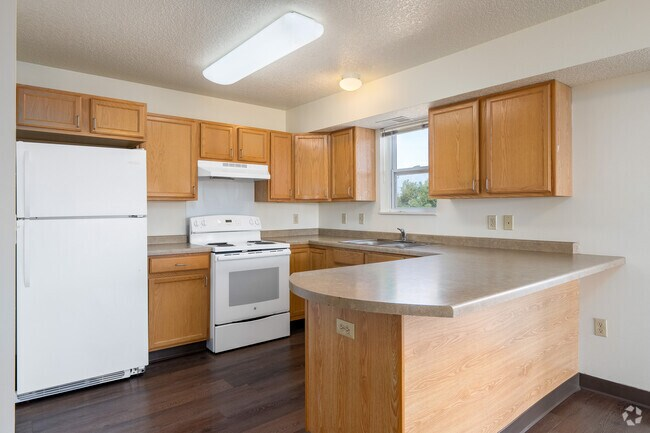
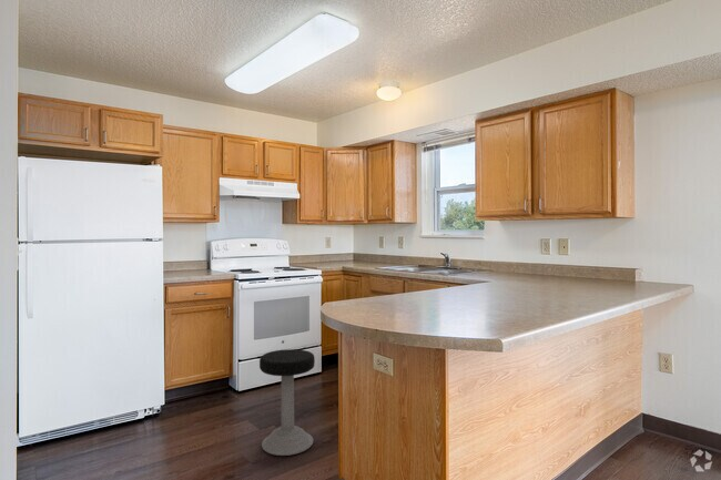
+ stool [258,348,316,457]
